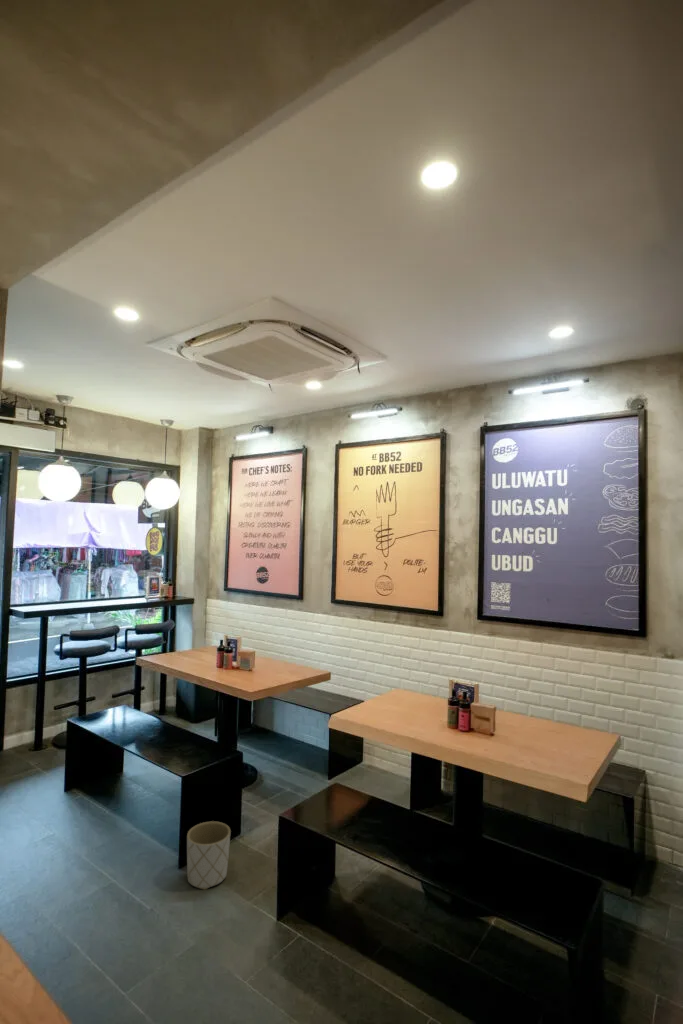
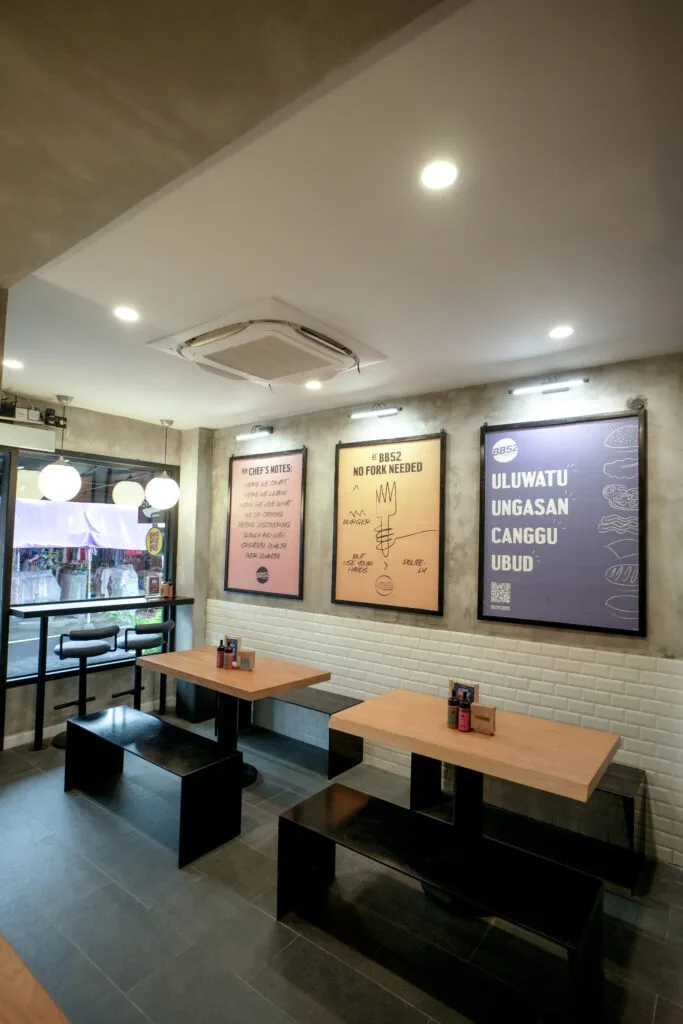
- planter [186,820,232,891]
